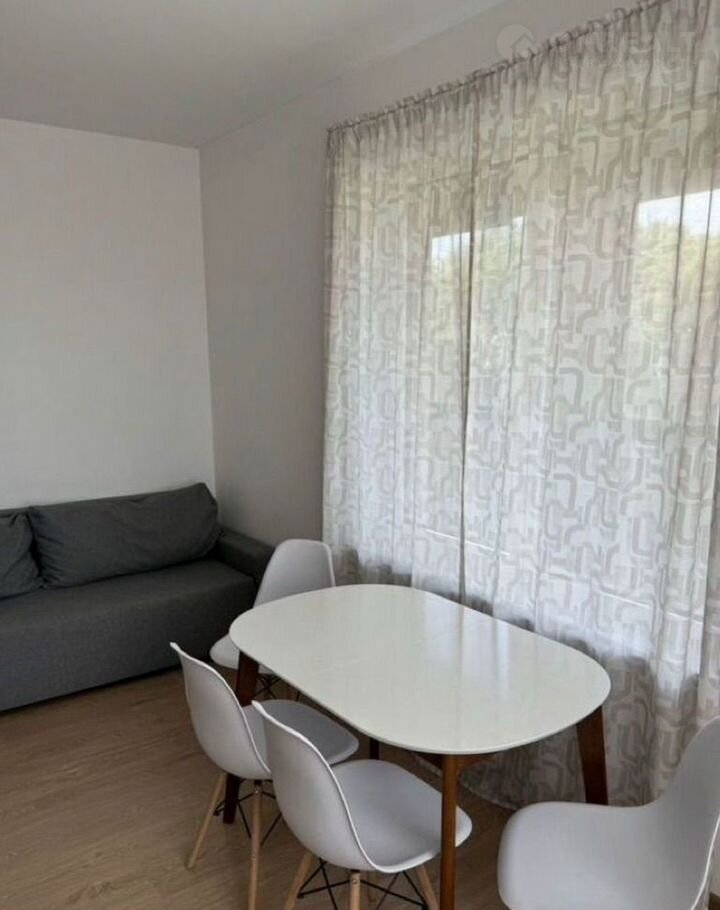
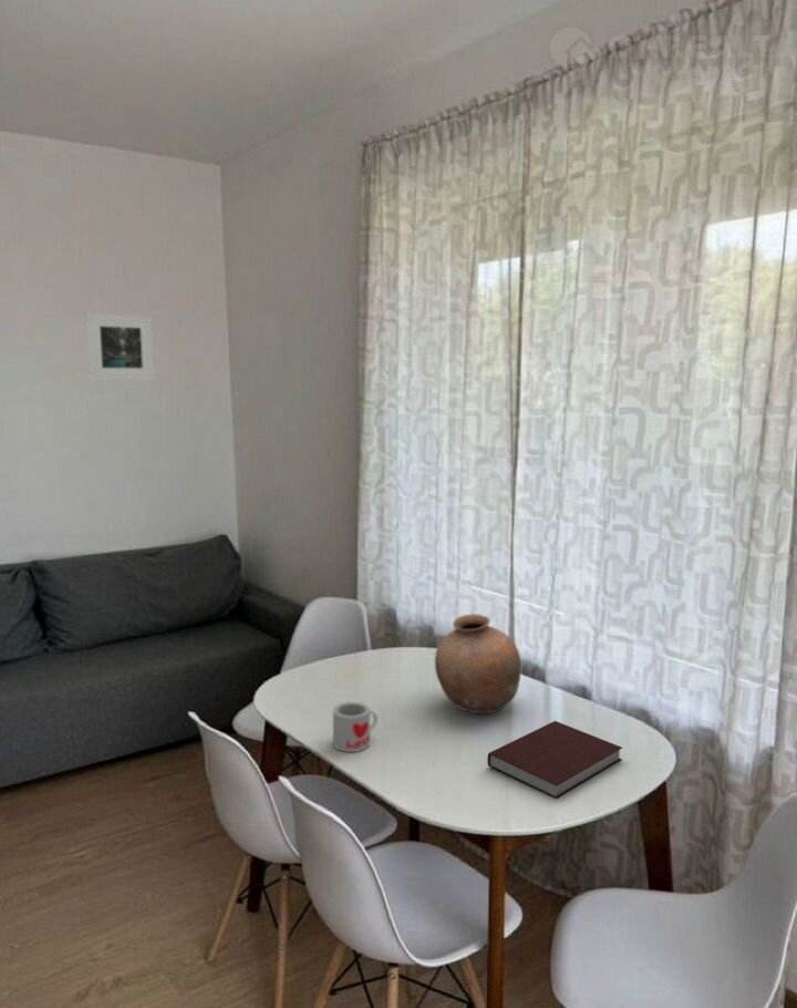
+ notebook [486,720,623,800]
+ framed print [85,312,155,381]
+ pottery [434,613,522,714]
+ mug [332,701,379,753]
